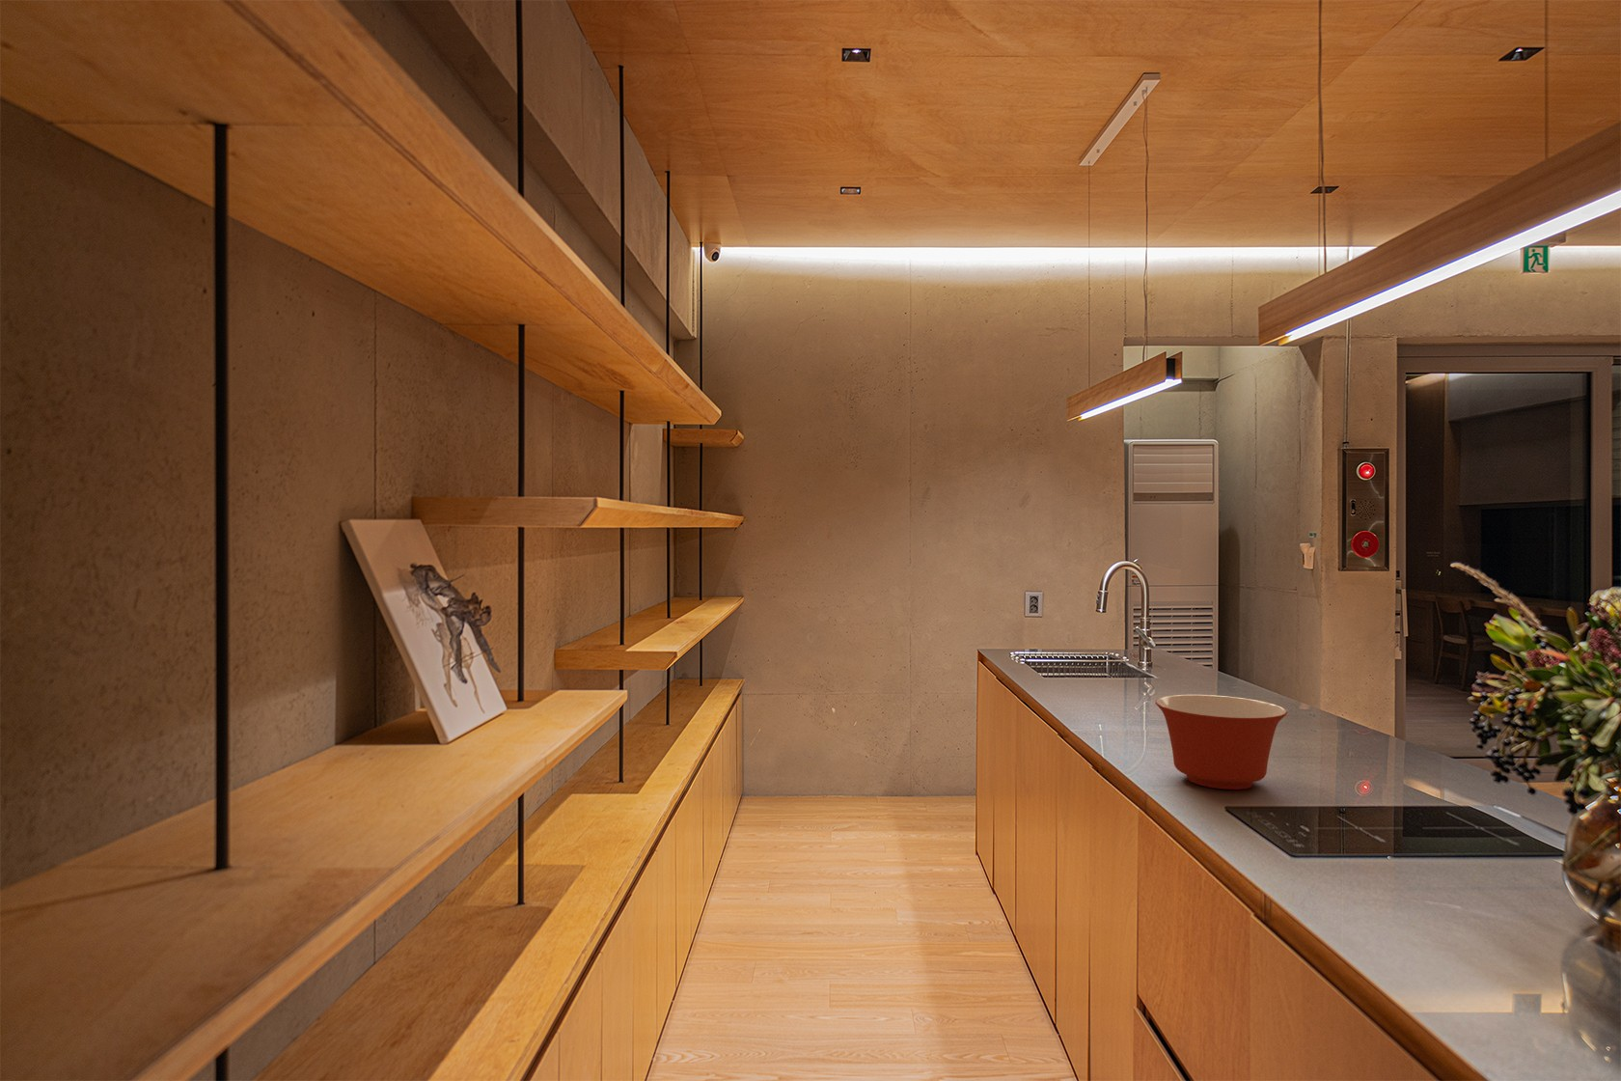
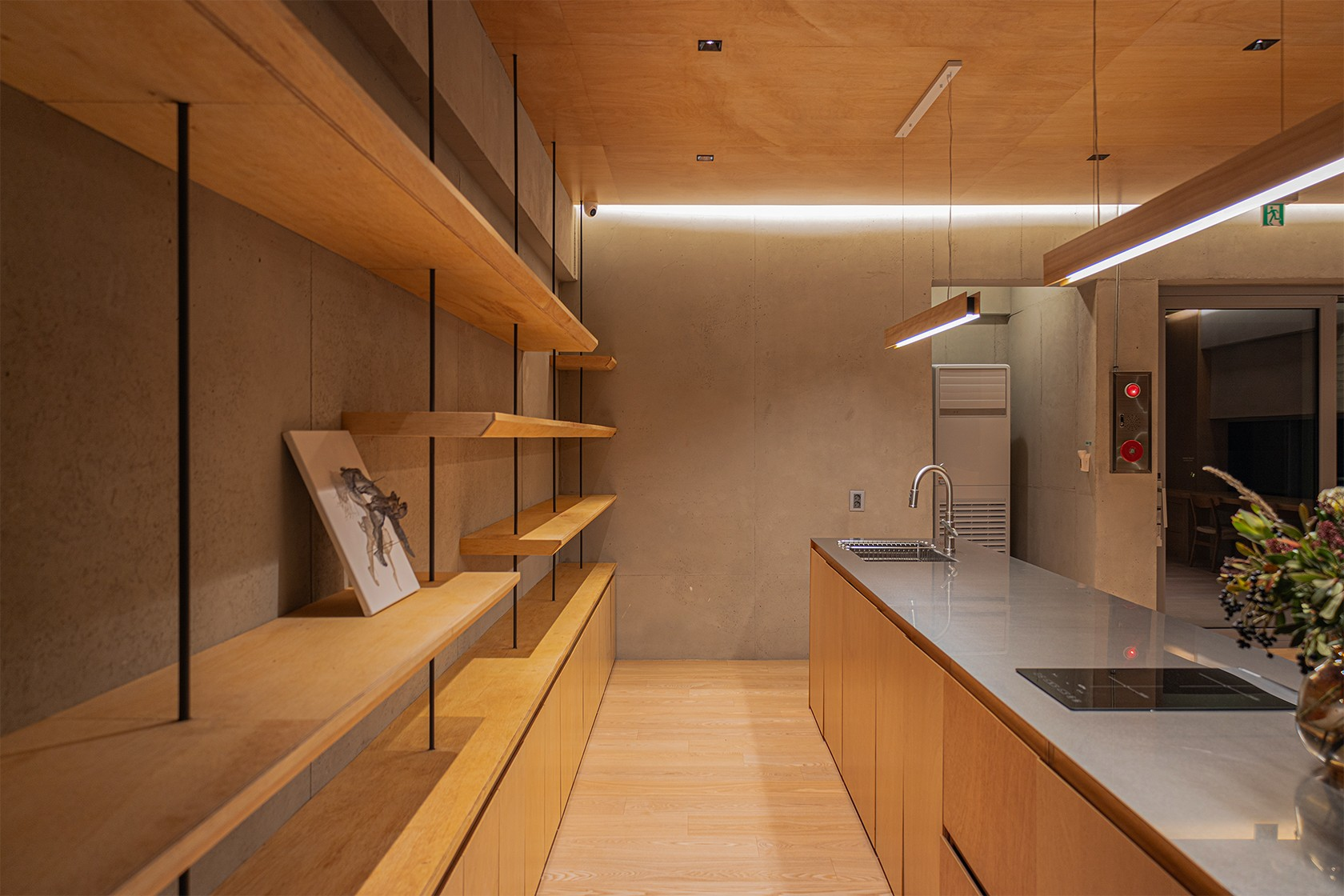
- mixing bowl [1154,694,1288,790]
